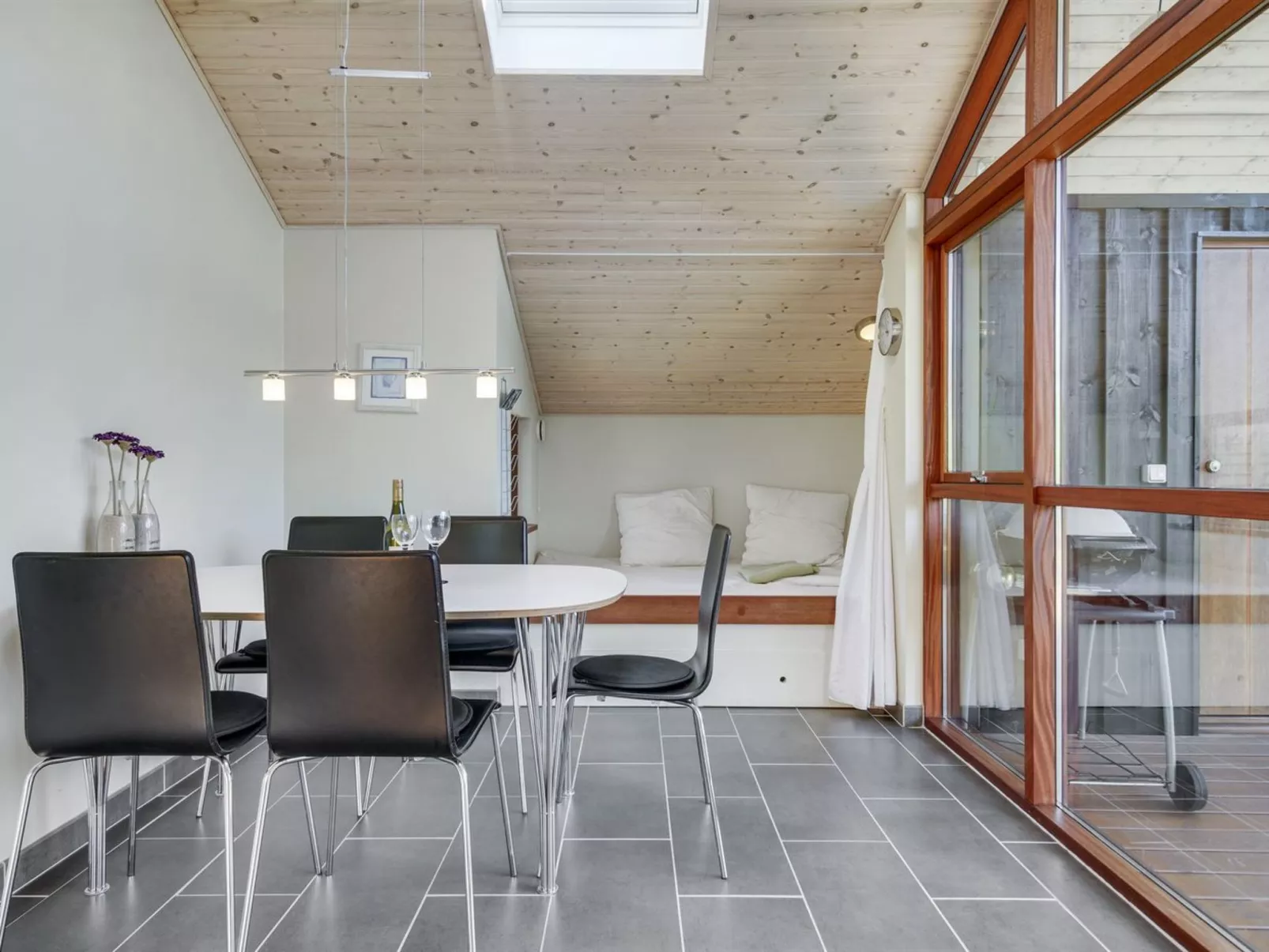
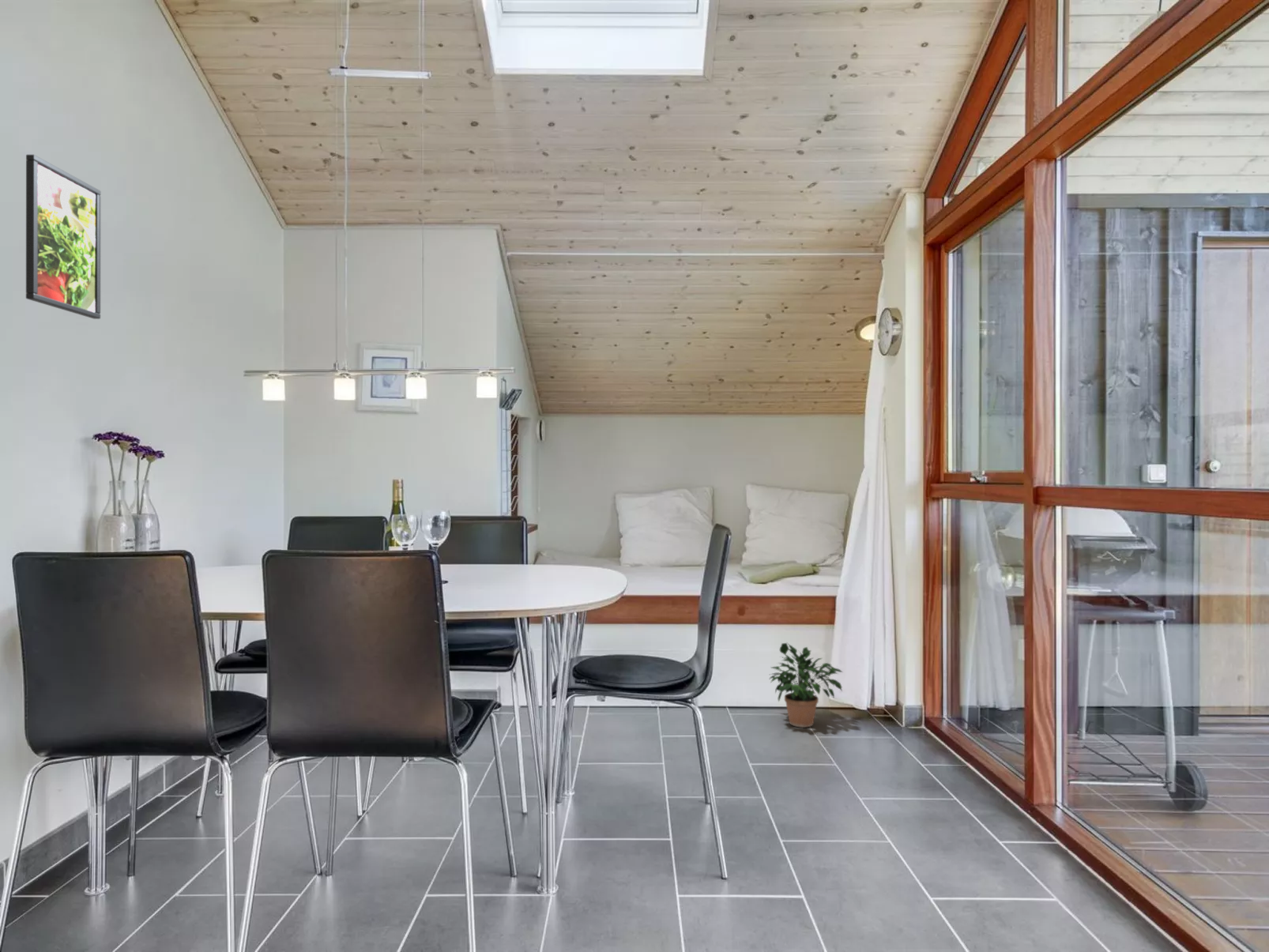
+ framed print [25,154,102,320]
+ potted plant [769,642,844,728]
